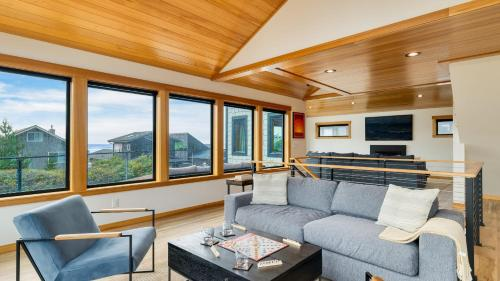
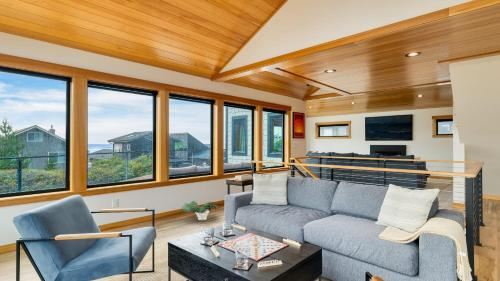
+ potted plant [181,200,220,221]
